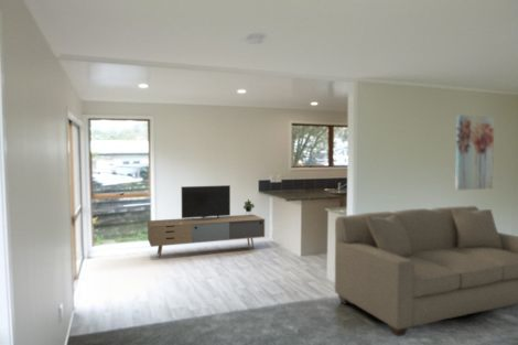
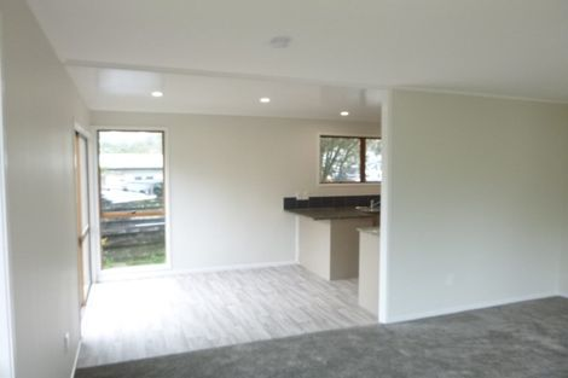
- wall art [454,114,495,192]
- media console [147,184,266,259]
- sofa [334,205,518,337]
